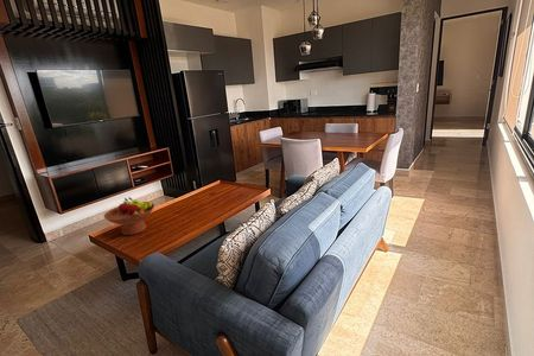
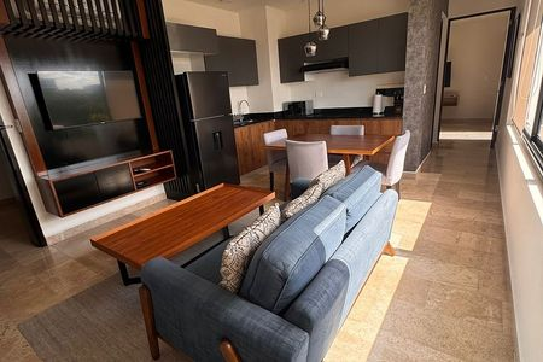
- fruit bowl [103,196,155,236]
